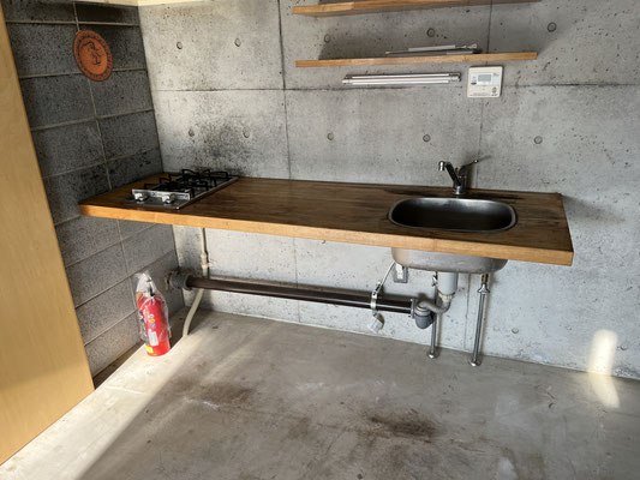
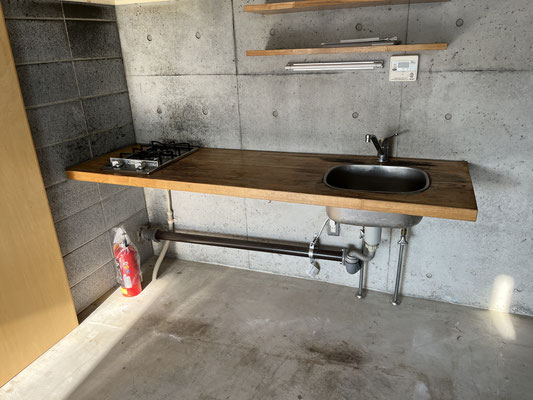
- decorative plate [71,28,114,83]
